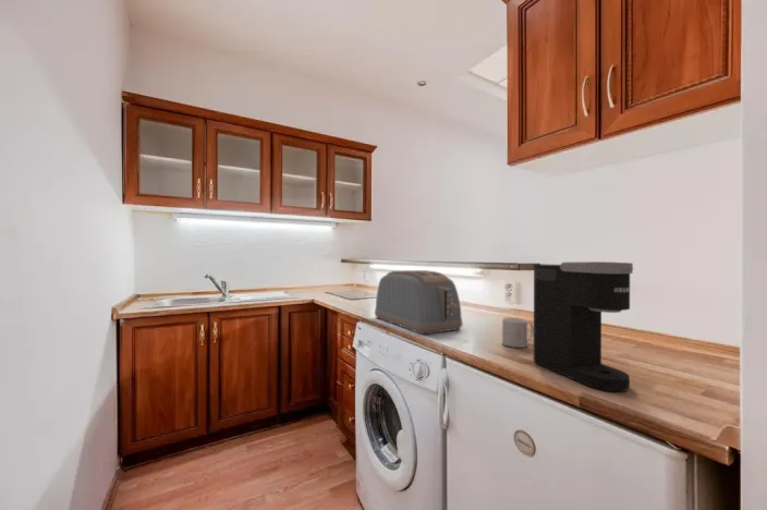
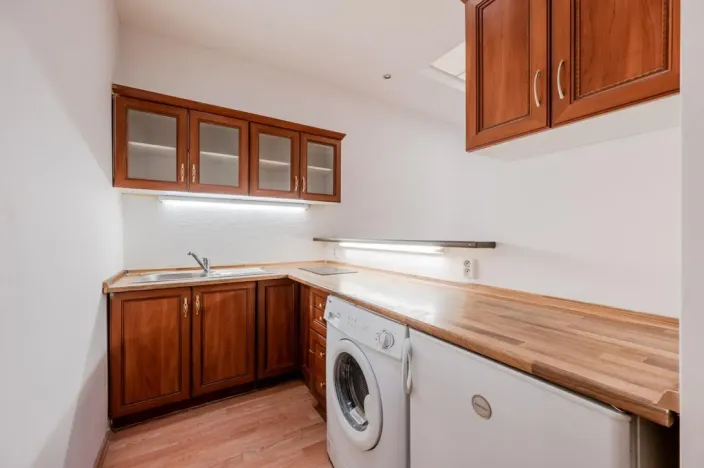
- coffee maker [533,260,634,392]
- mug [501,316,534,349]
- toaster [374,269,463,335]
